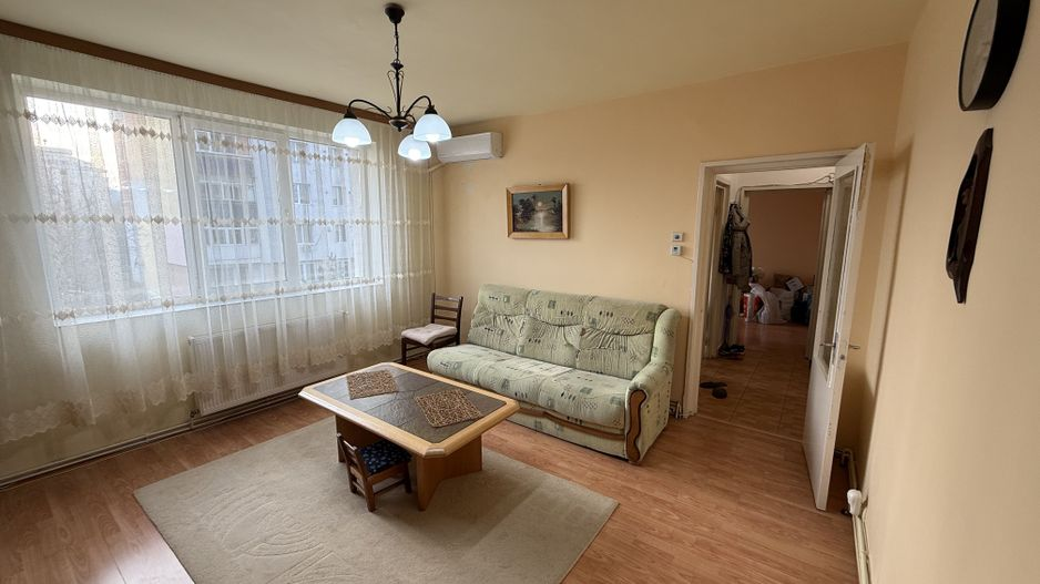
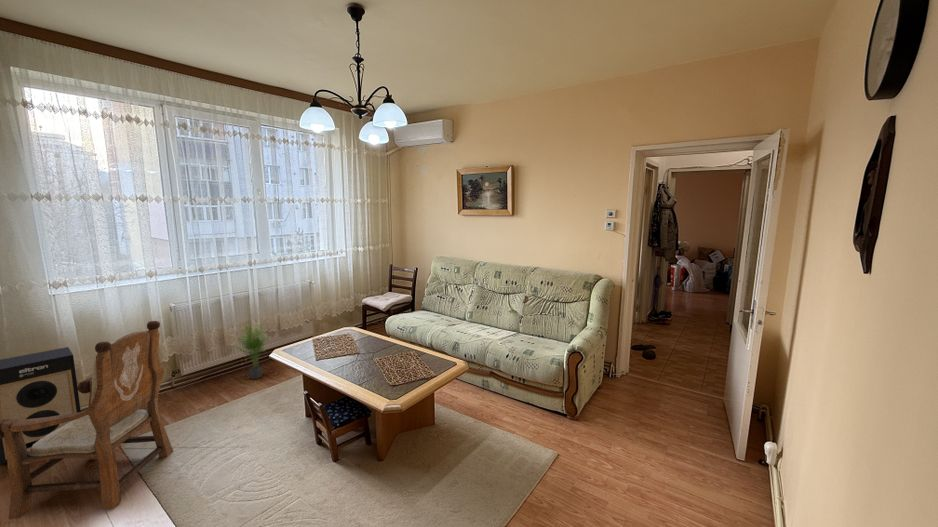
+ potted plant [228,322,273,380]
+ speaker [0,346,82,466]
+ armchair [0,320,174,520]
